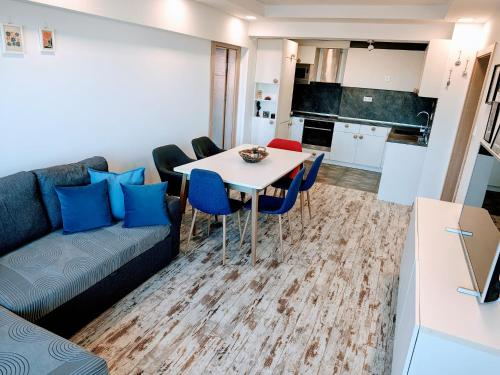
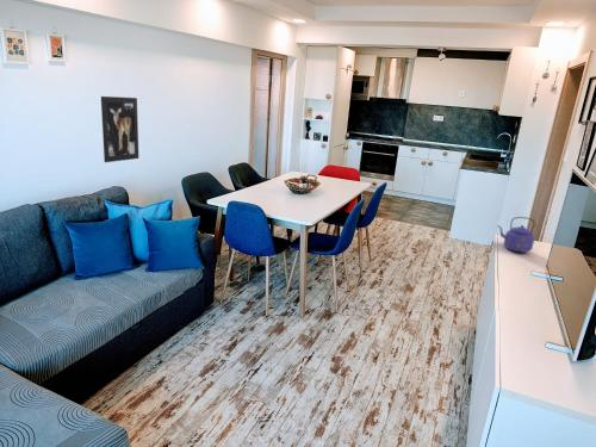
+ wall art [100,95,139,163]
+ kettle [497,216,536,254]
